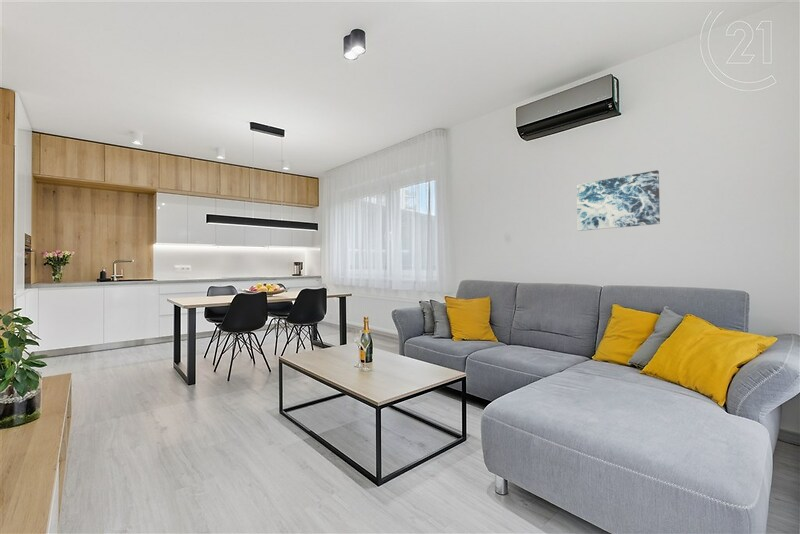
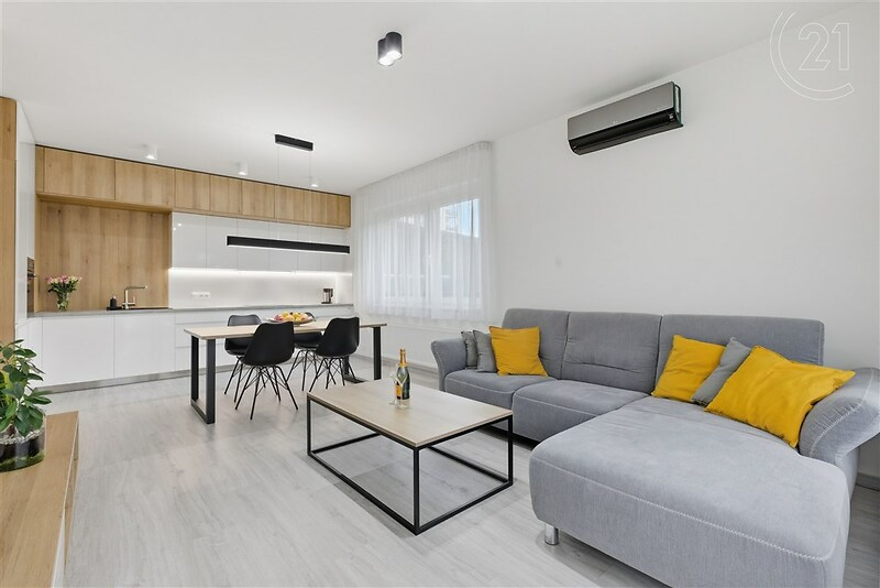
- wall art [576,169,661,232]
